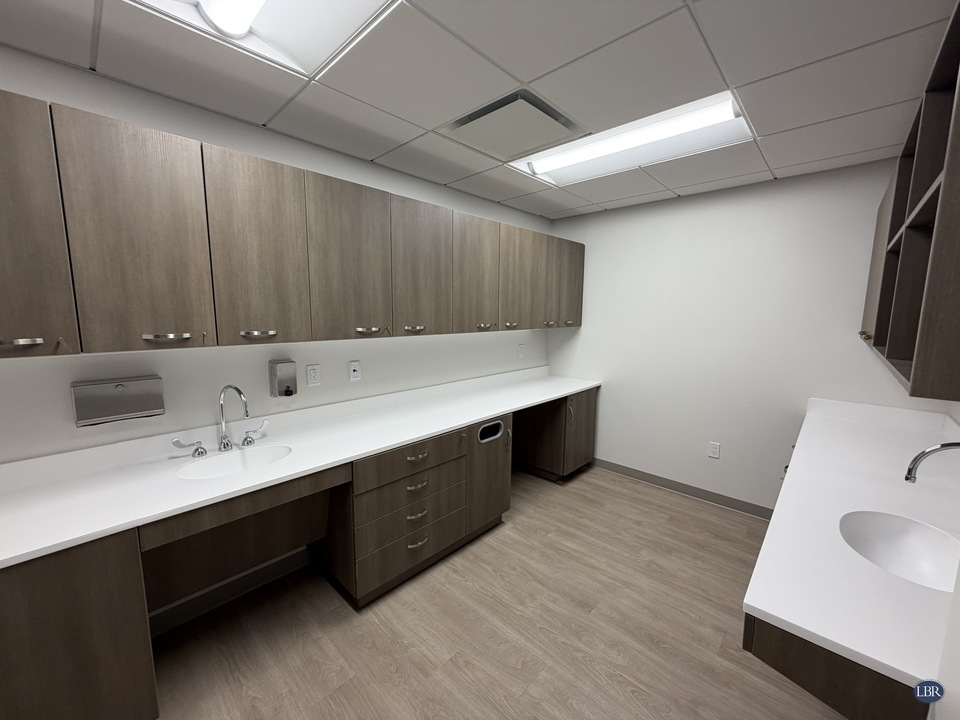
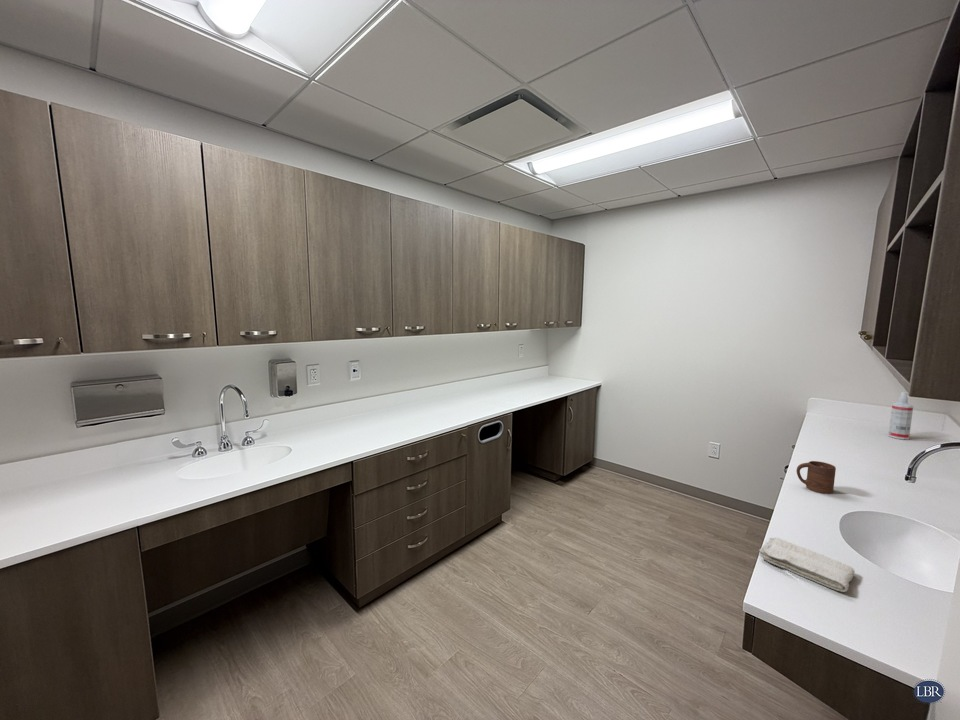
+ washcloth [758,536,856,593]
+ spray bottle [887,391,914,440]
+ cup [796,460,837,495]
